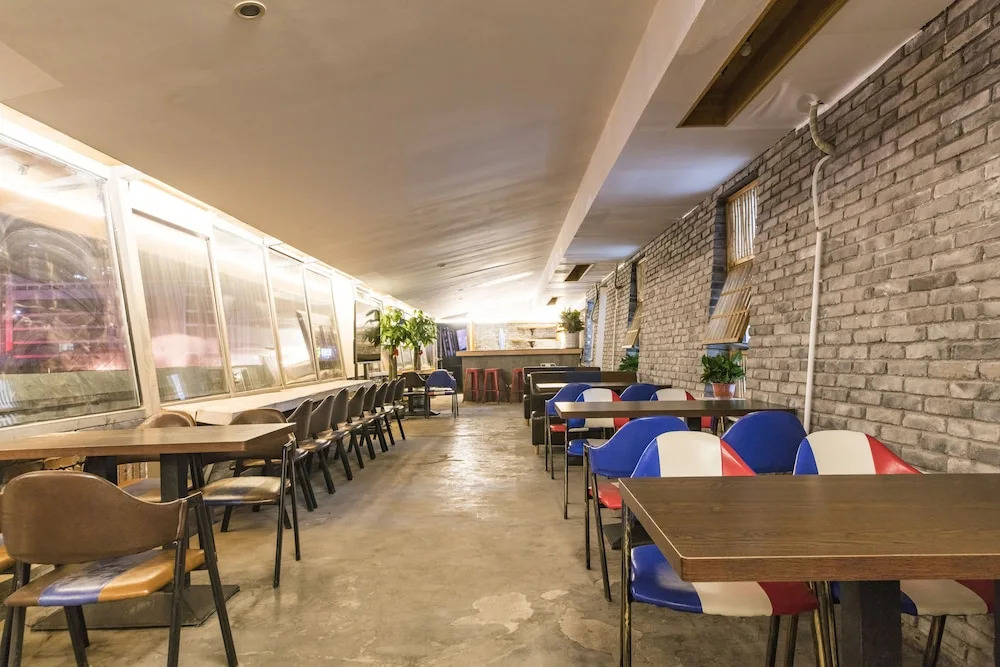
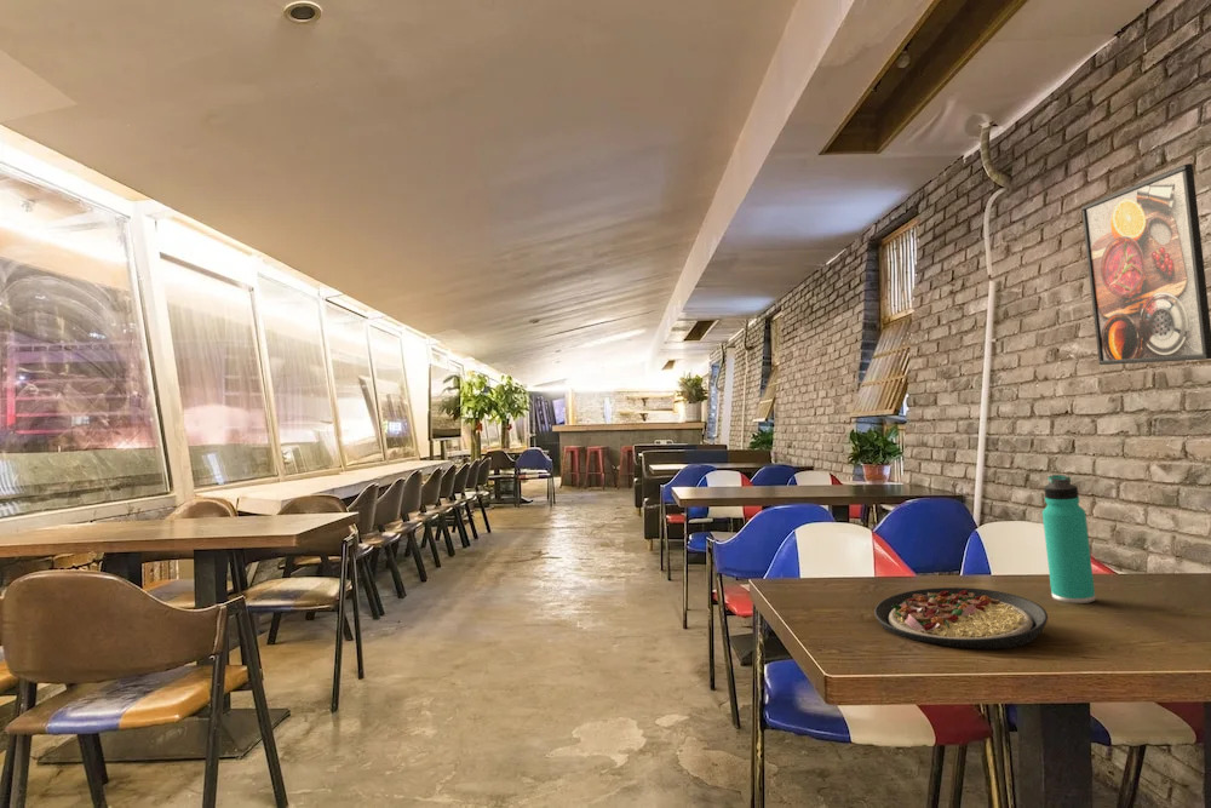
+ plate [873,586,1049,651]
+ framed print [1080,162,1211,366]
+ thermos bottle [1041,474,1097,604]
